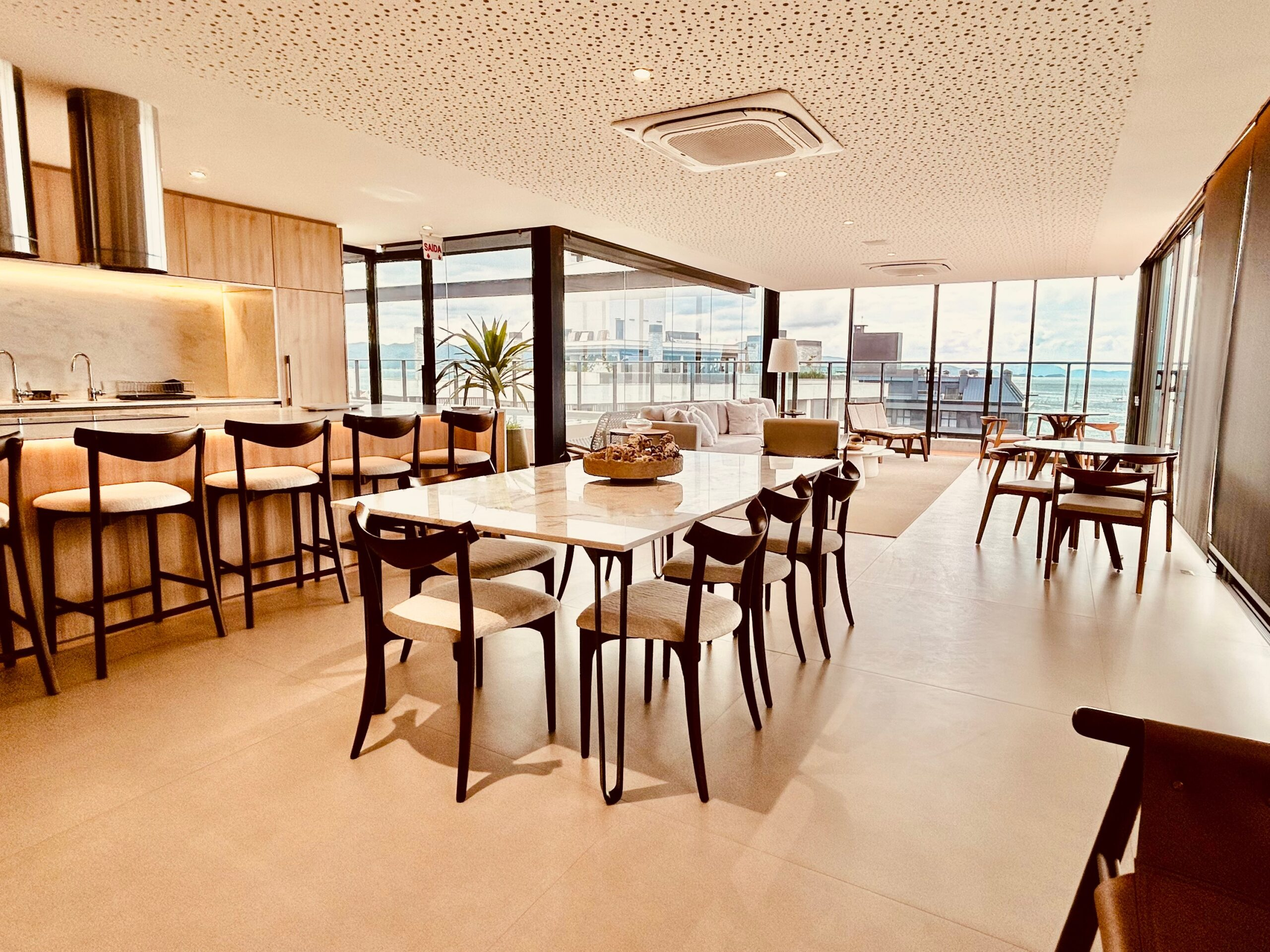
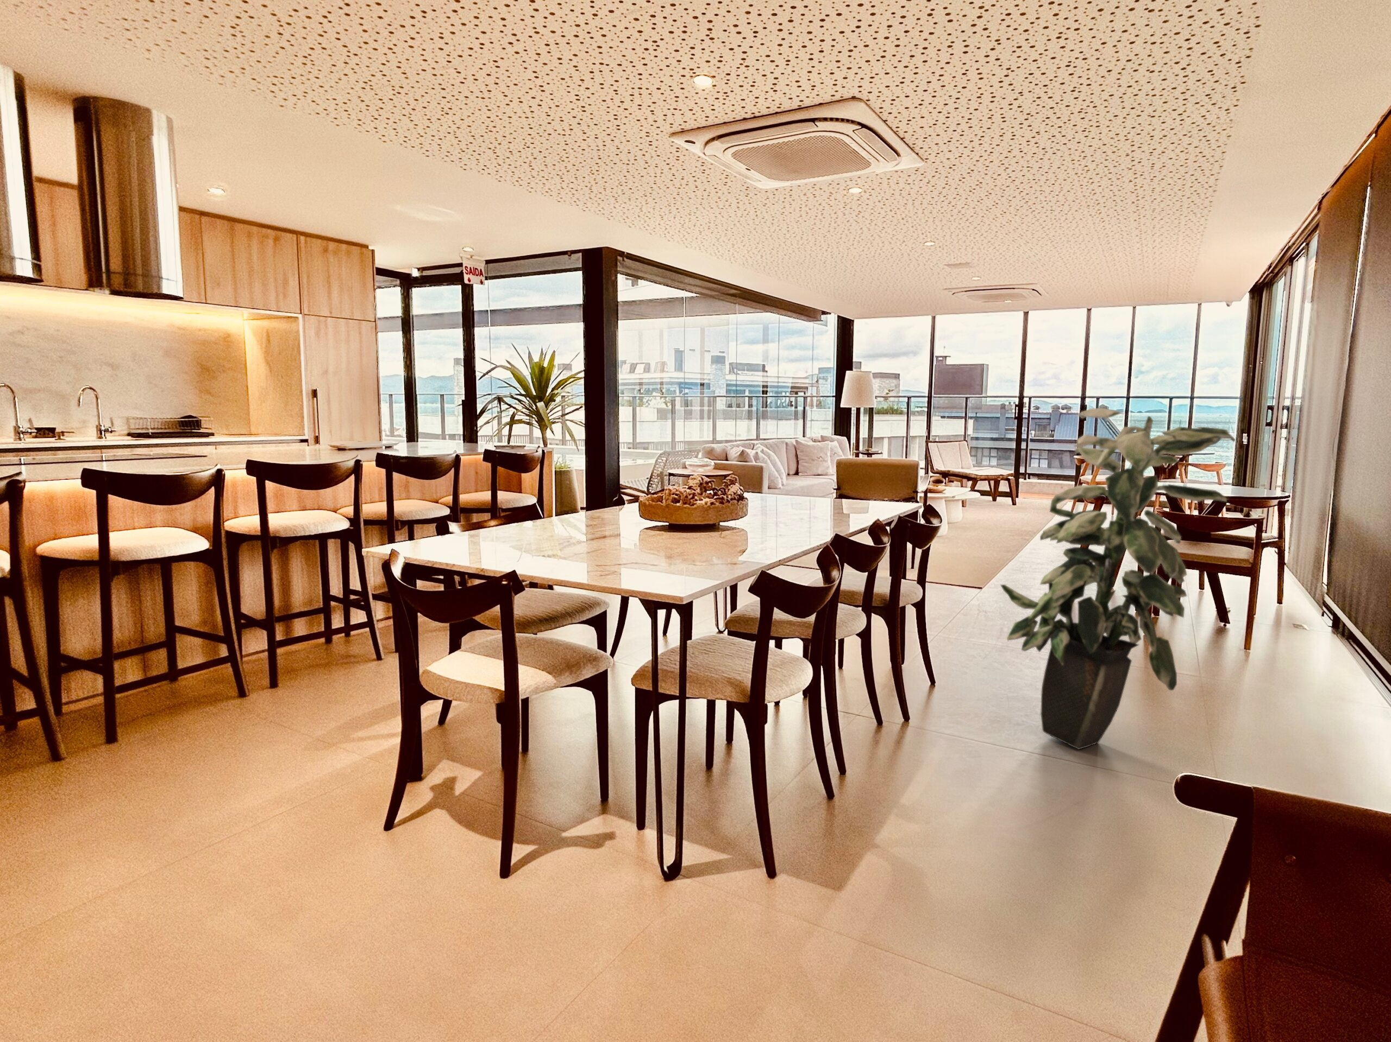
+ indoor plant [1000,407,1237,750]
